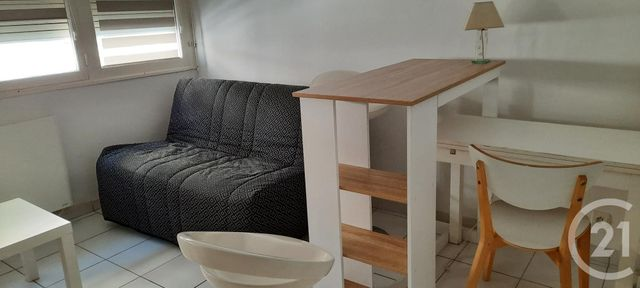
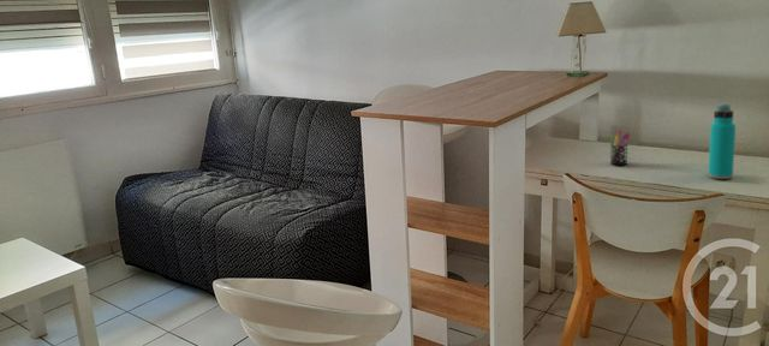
+ pen holder [606,129,631,166]
+ water bottle [707,103,737,180]
